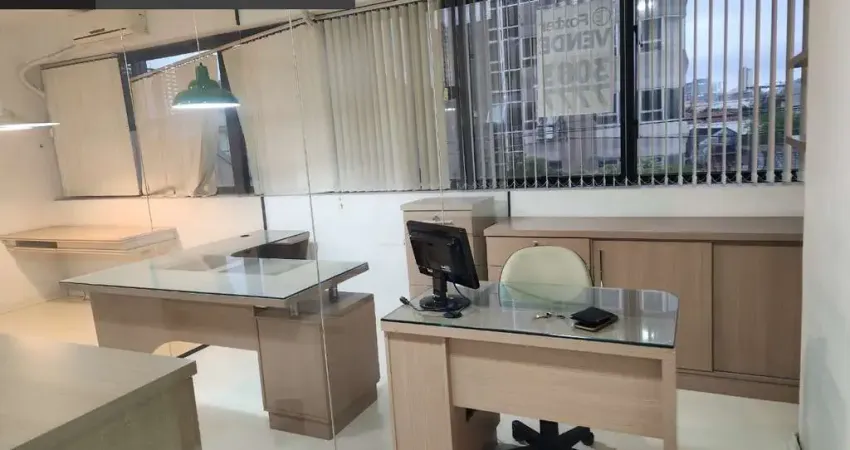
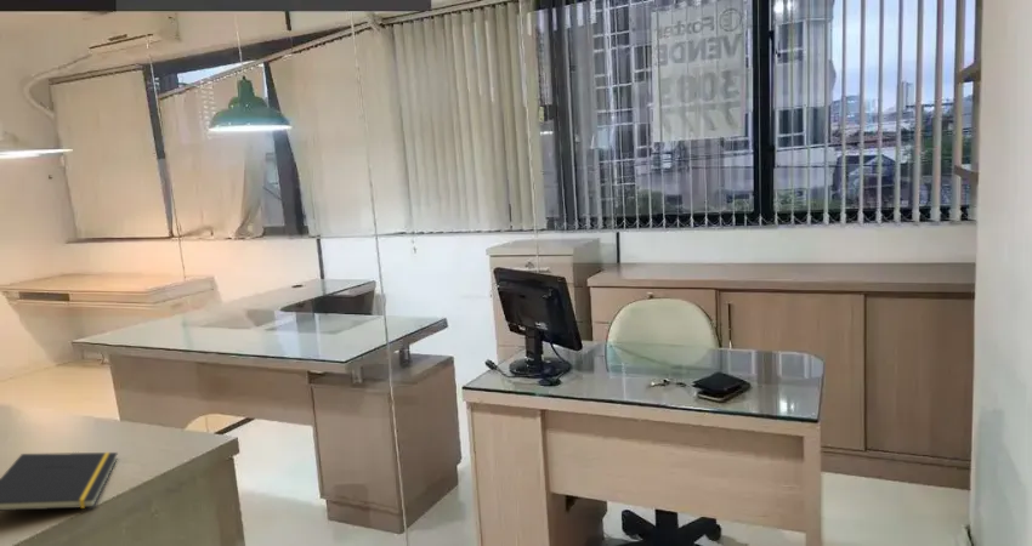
+ notepad [0,451,119,512]
